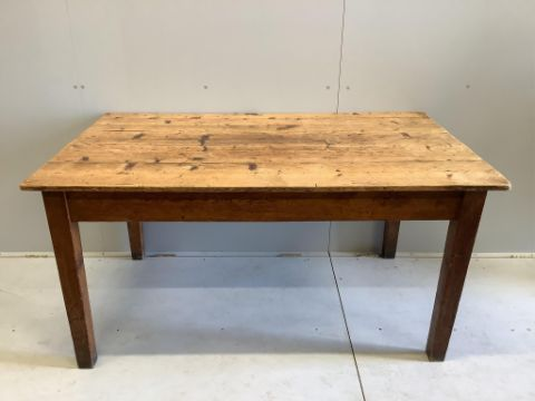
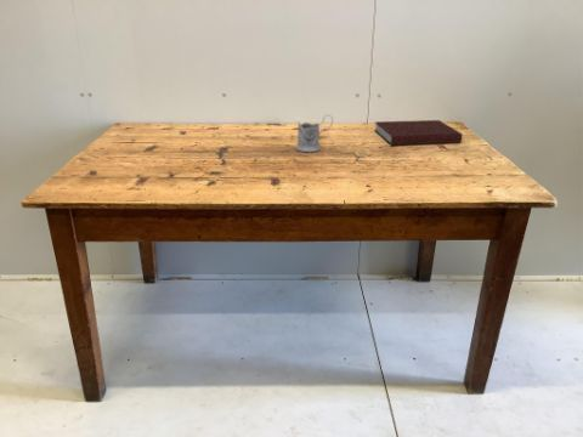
+ tea glass holder [295,113,334,153]
+ notebook [374,119,464,147]
